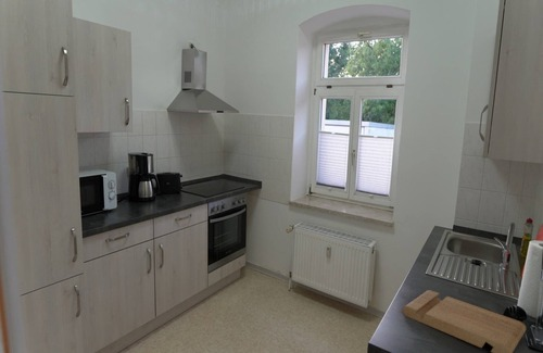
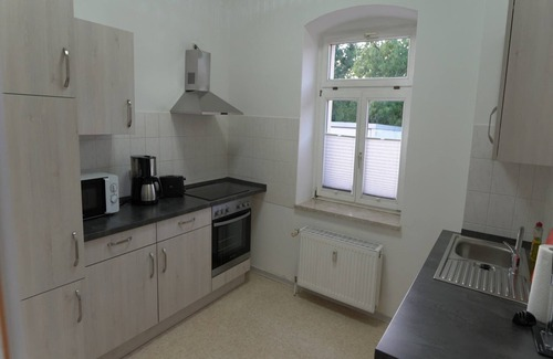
- cutting board [402,289,527,353]
